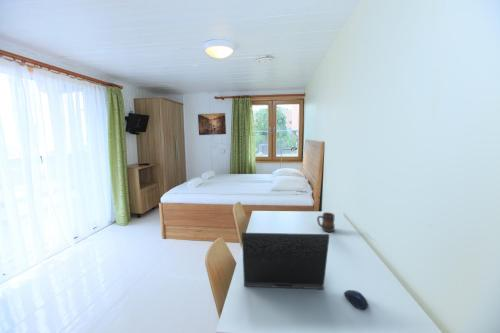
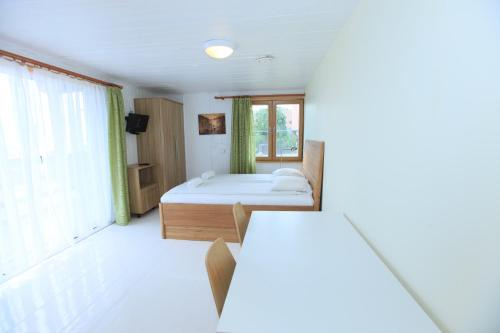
- computer mouse [343,289,370,310]
- mug [316,211,336,233]
- laptop [241,232,330,290]
